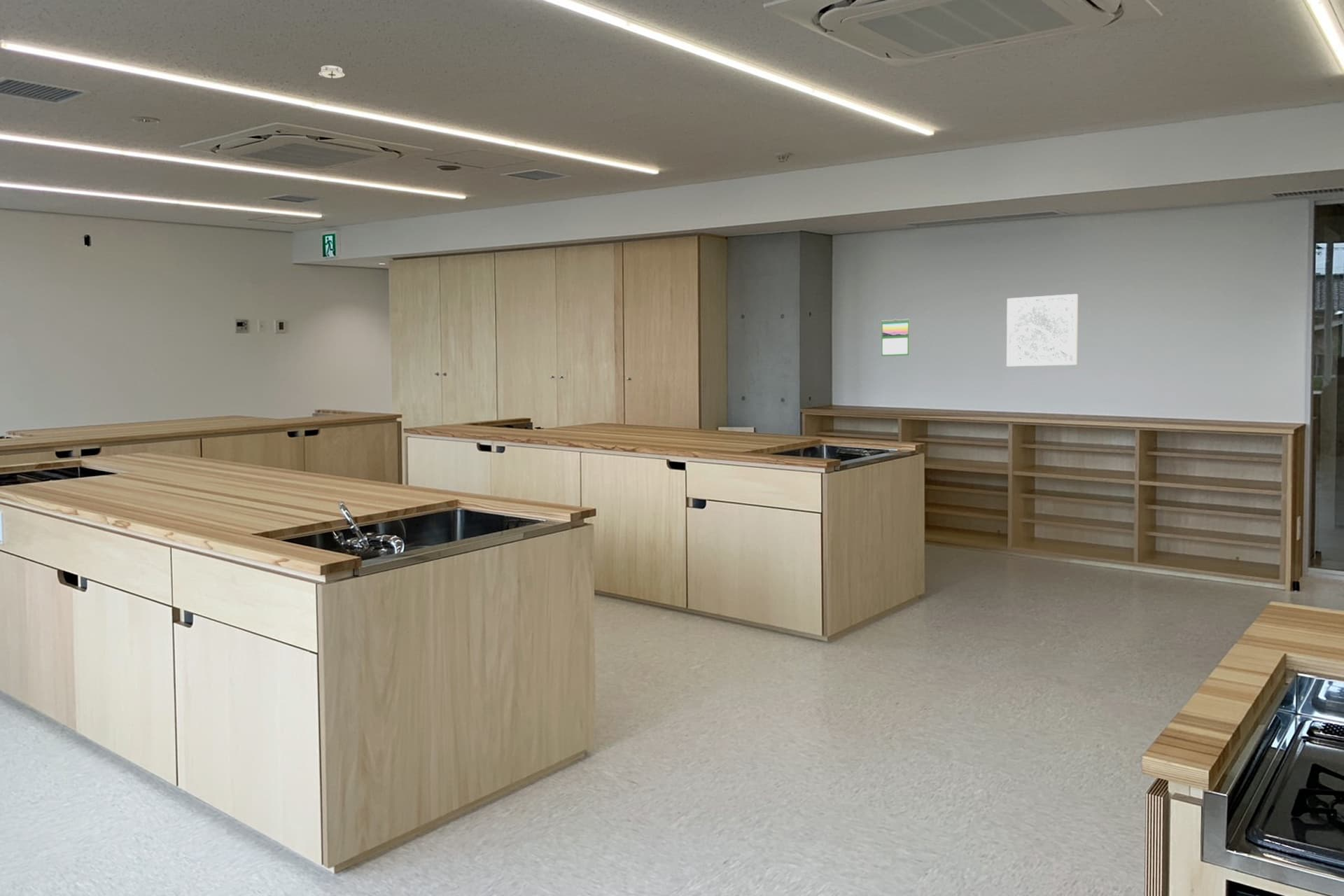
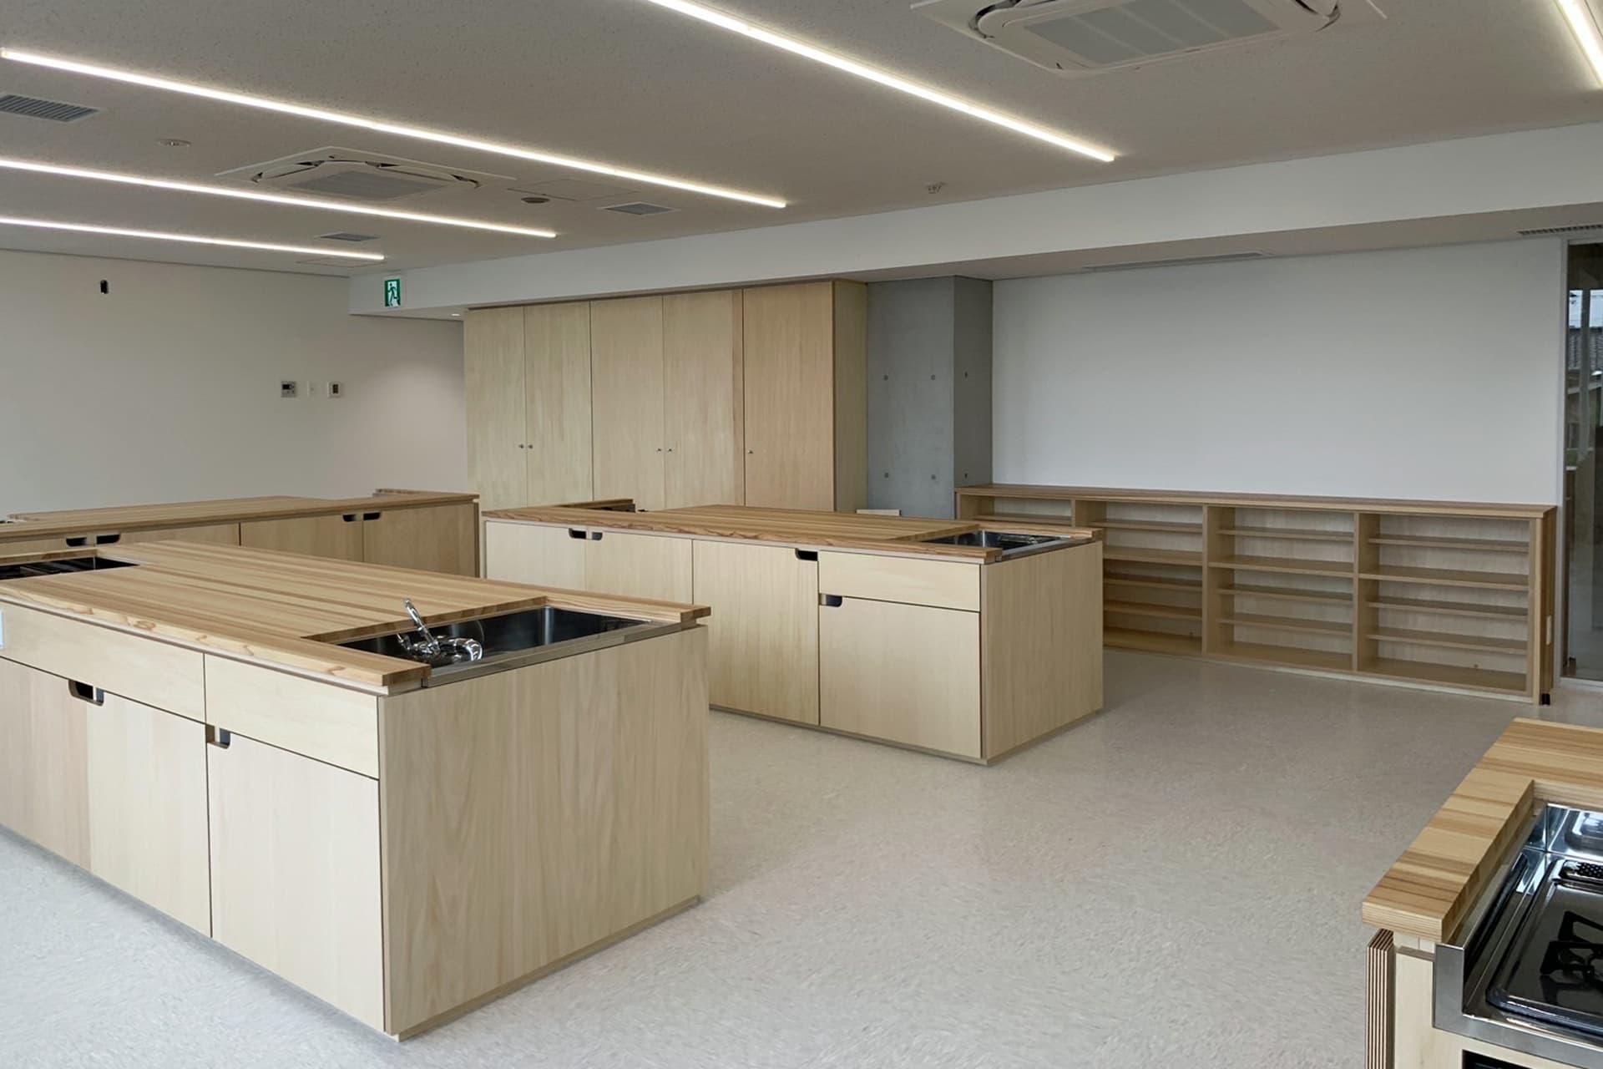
- wall art [1006,293,1079,367]
- calendar [881,318,910,357]
- smoke detector [317,65,345,79]
